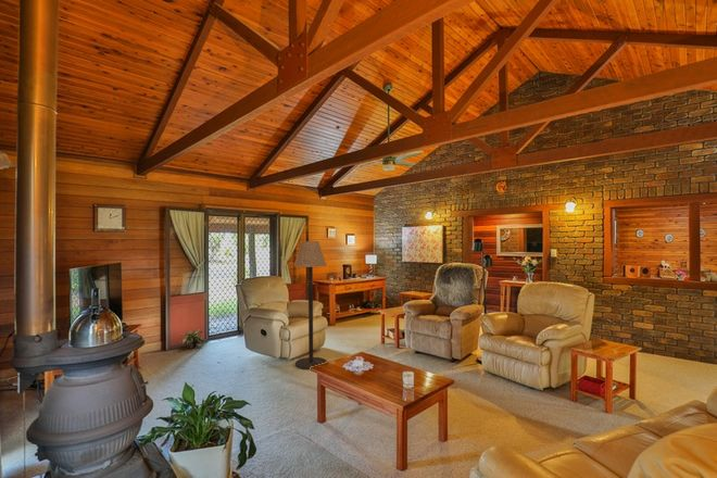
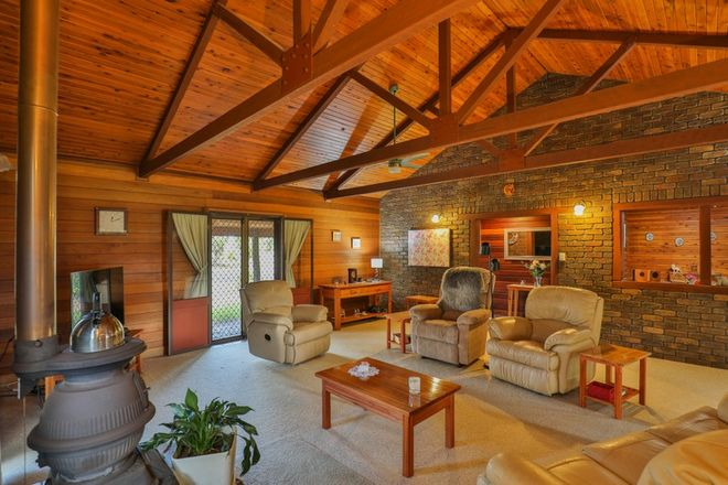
- potted plant [179,328,205,349]
- floor lamp [293,240,328,370]
